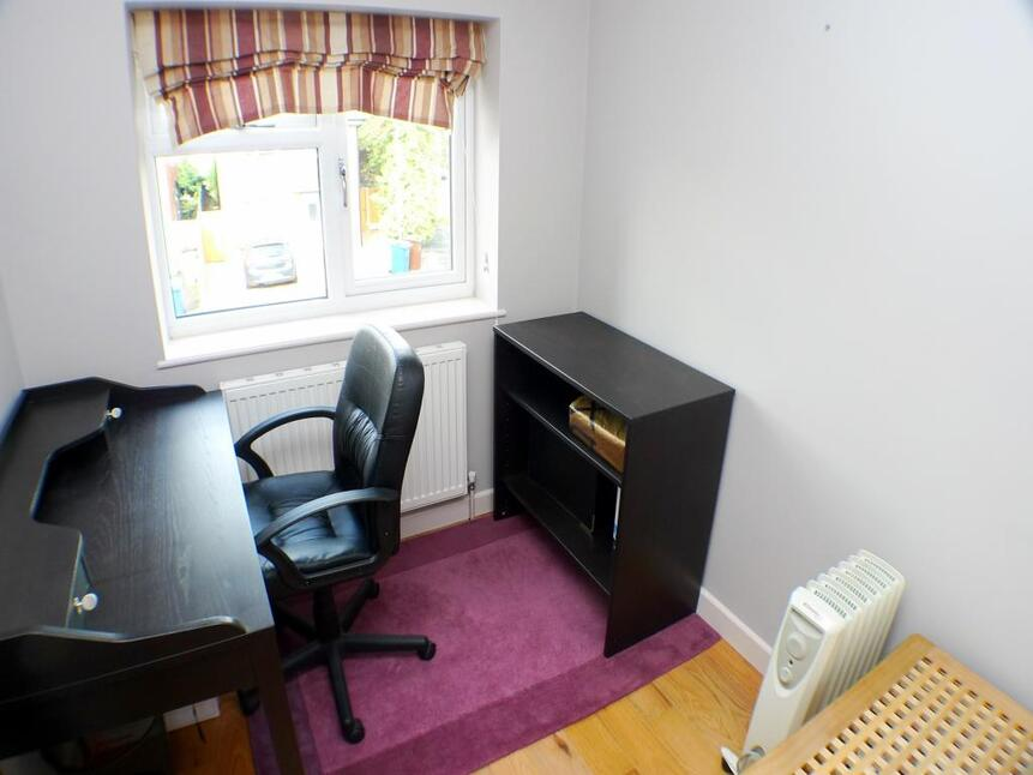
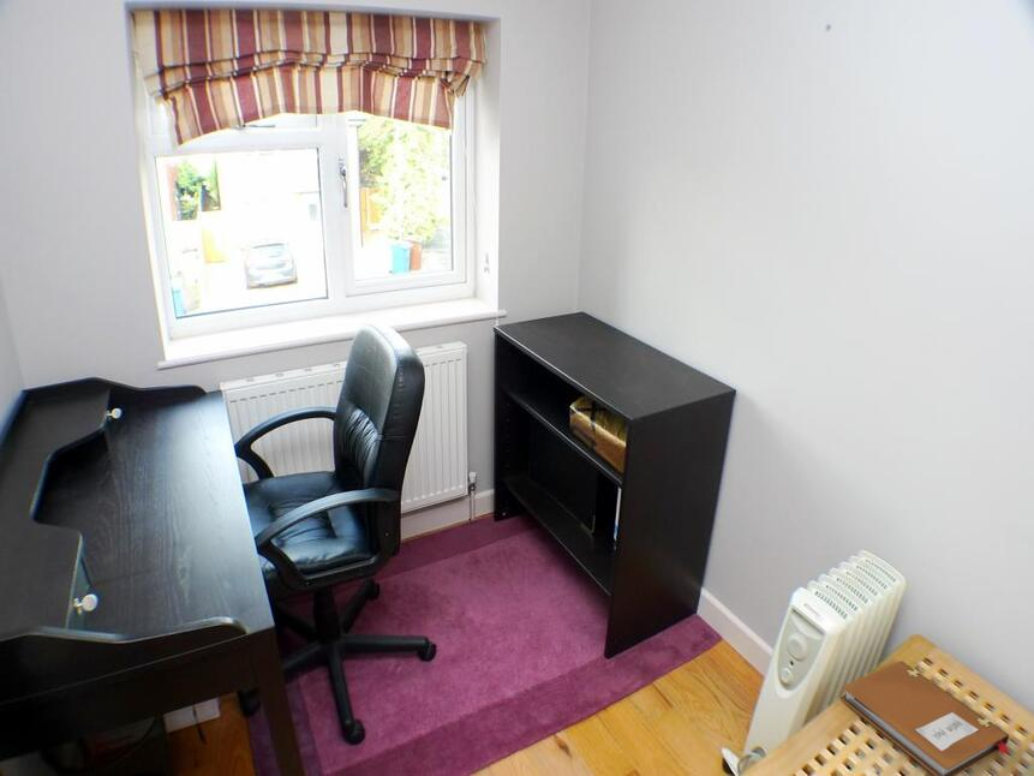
+ notebook [838,661,1010,776]
